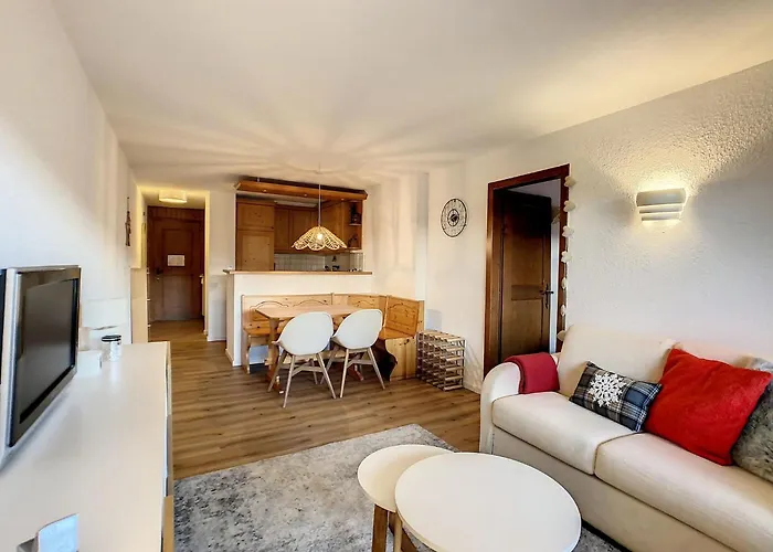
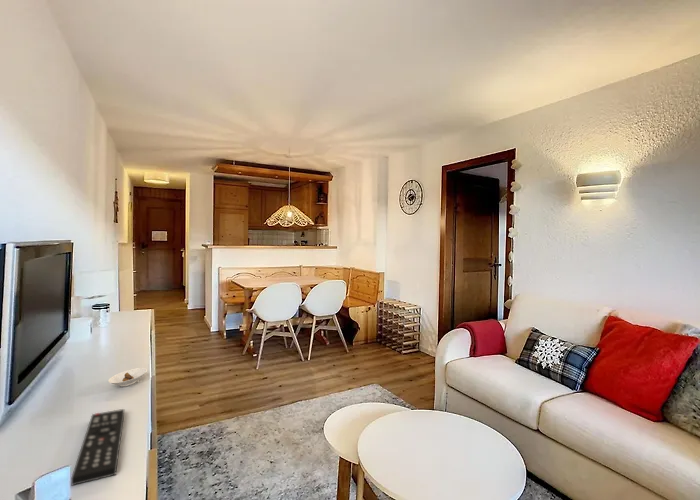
+ remote control [70,408,125,487]
+ saucer [108,367,148,387]
